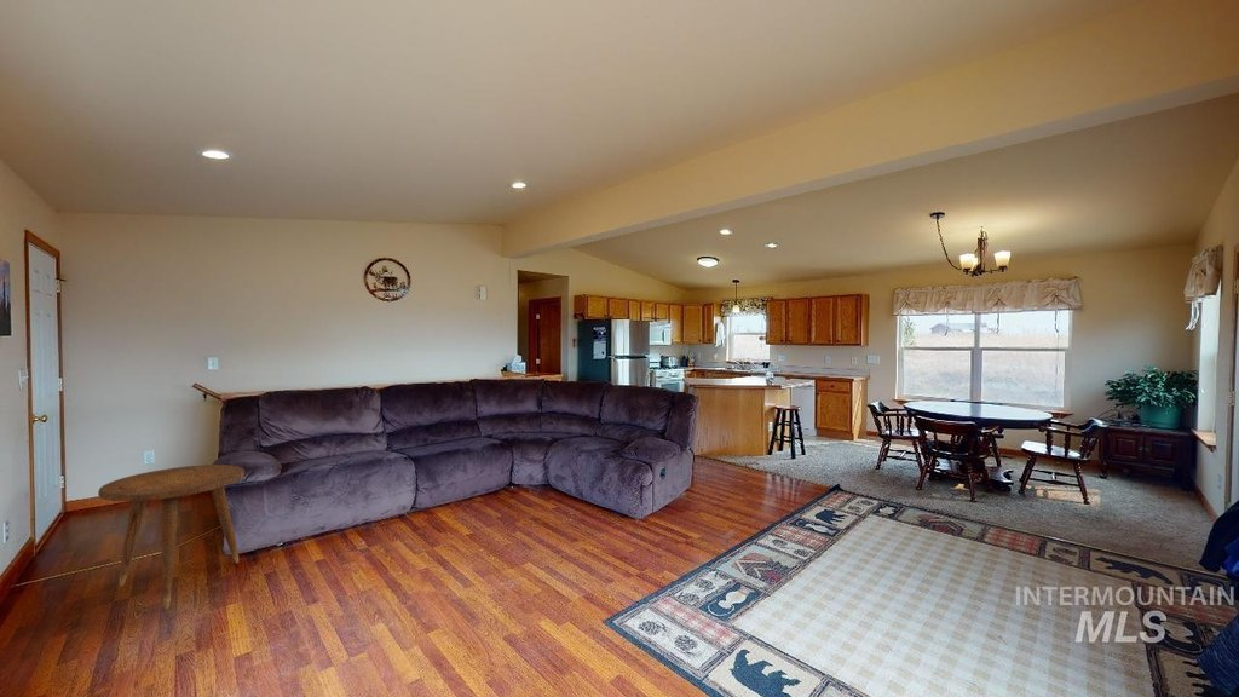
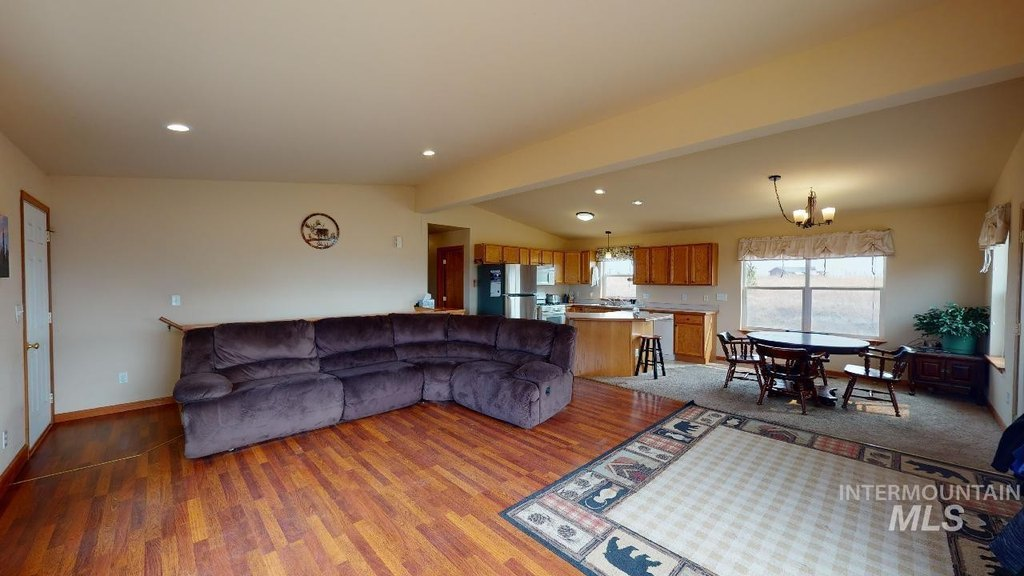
- side table [97,463,246,611]
